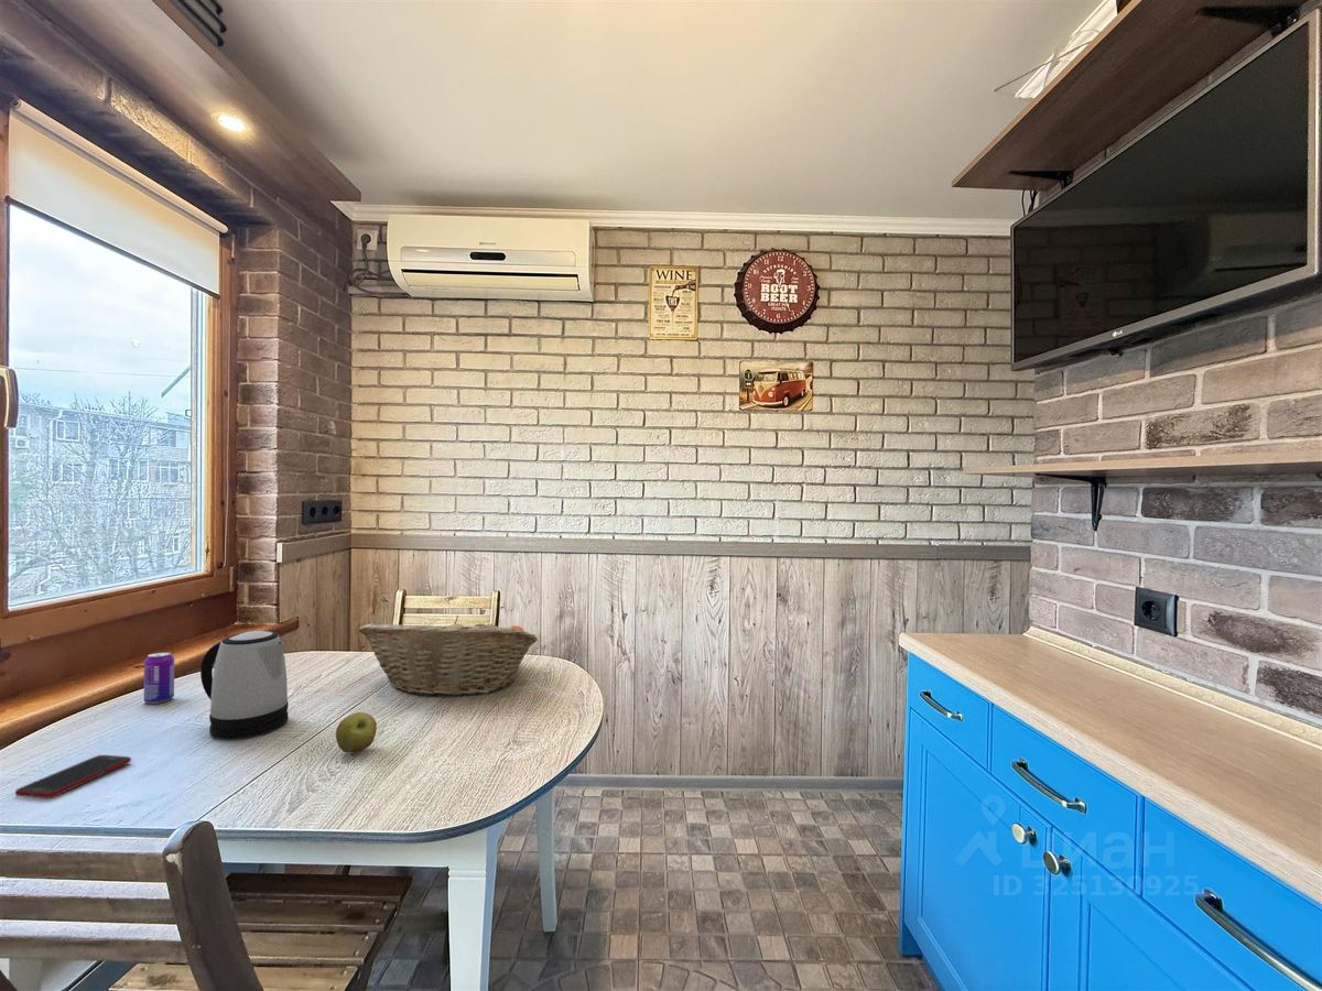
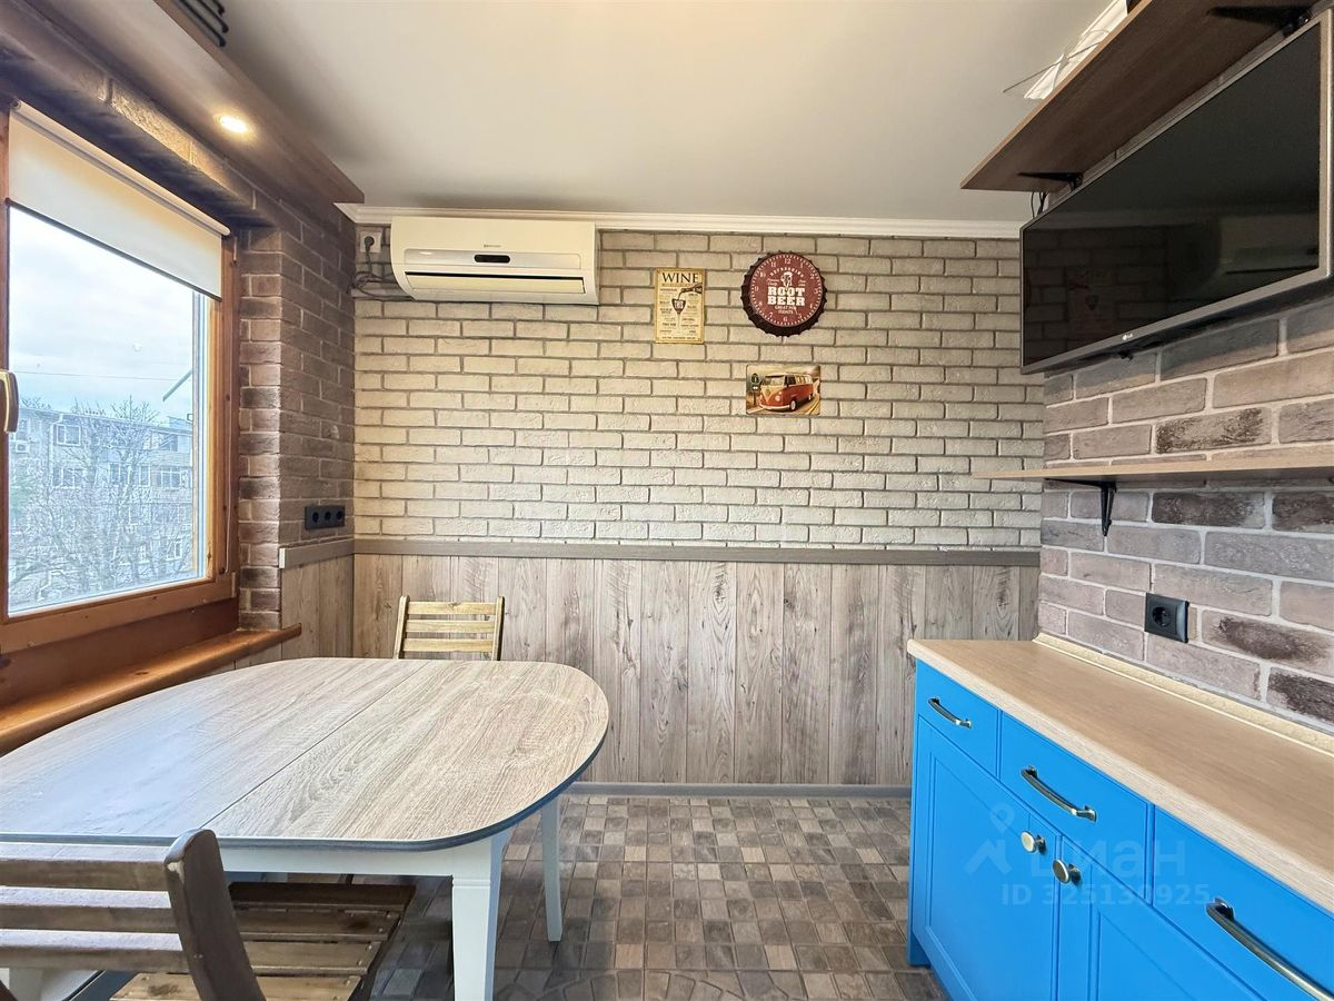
- cell phone [14,754,132,799]
- apple [335,711,378,753]
- fruit basket [357,614,539,698]
- beverage can [143,651,175,705]
- kettle [199,630,290,740]
